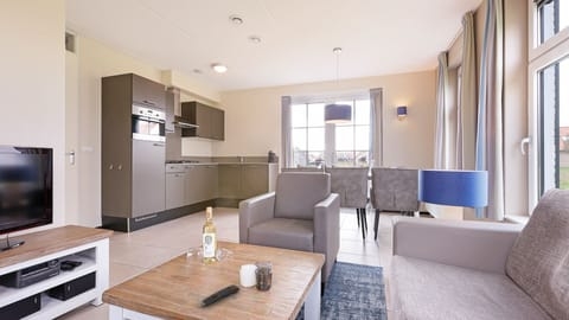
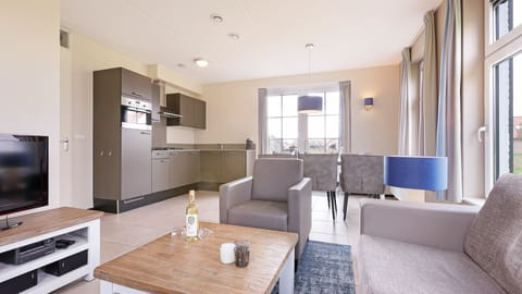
- remote control [200,283,242,307]
